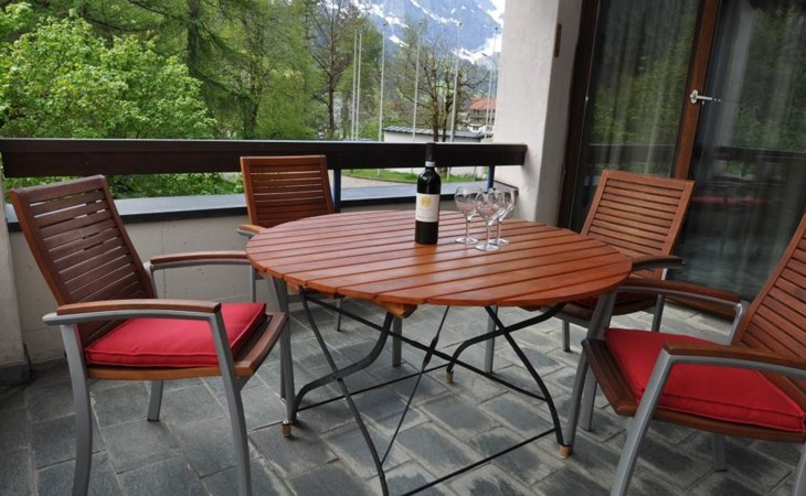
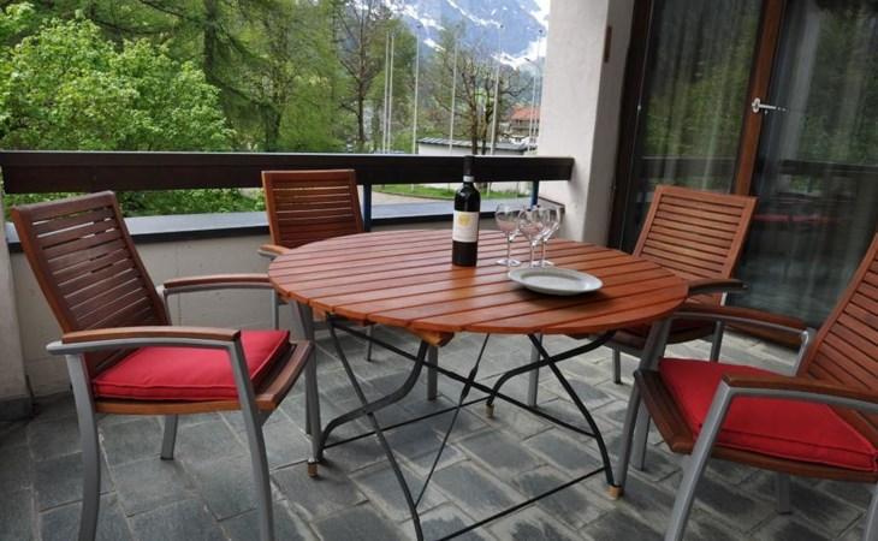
+ chinaware [506,266,604,296]
